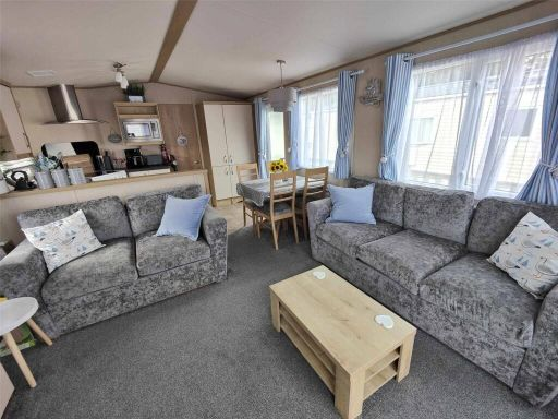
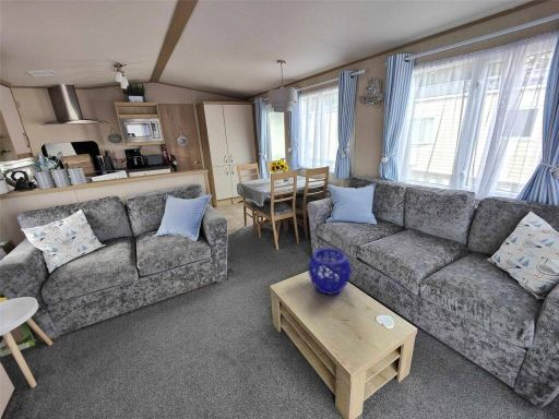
+ decorative bowl [307,248,353,296]
